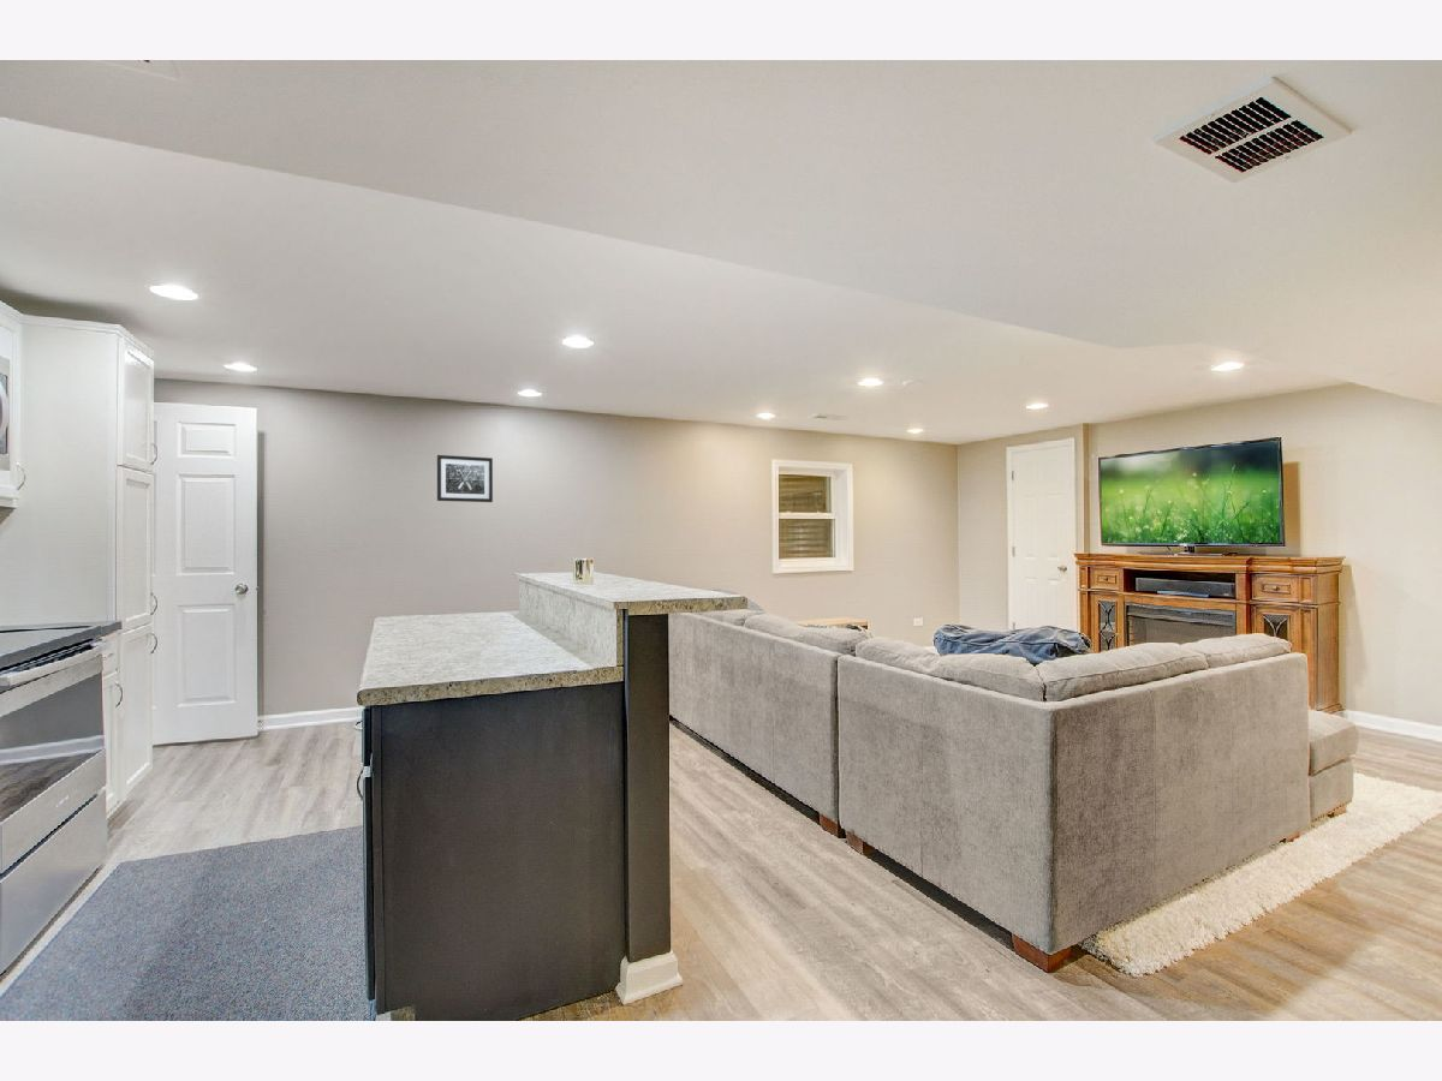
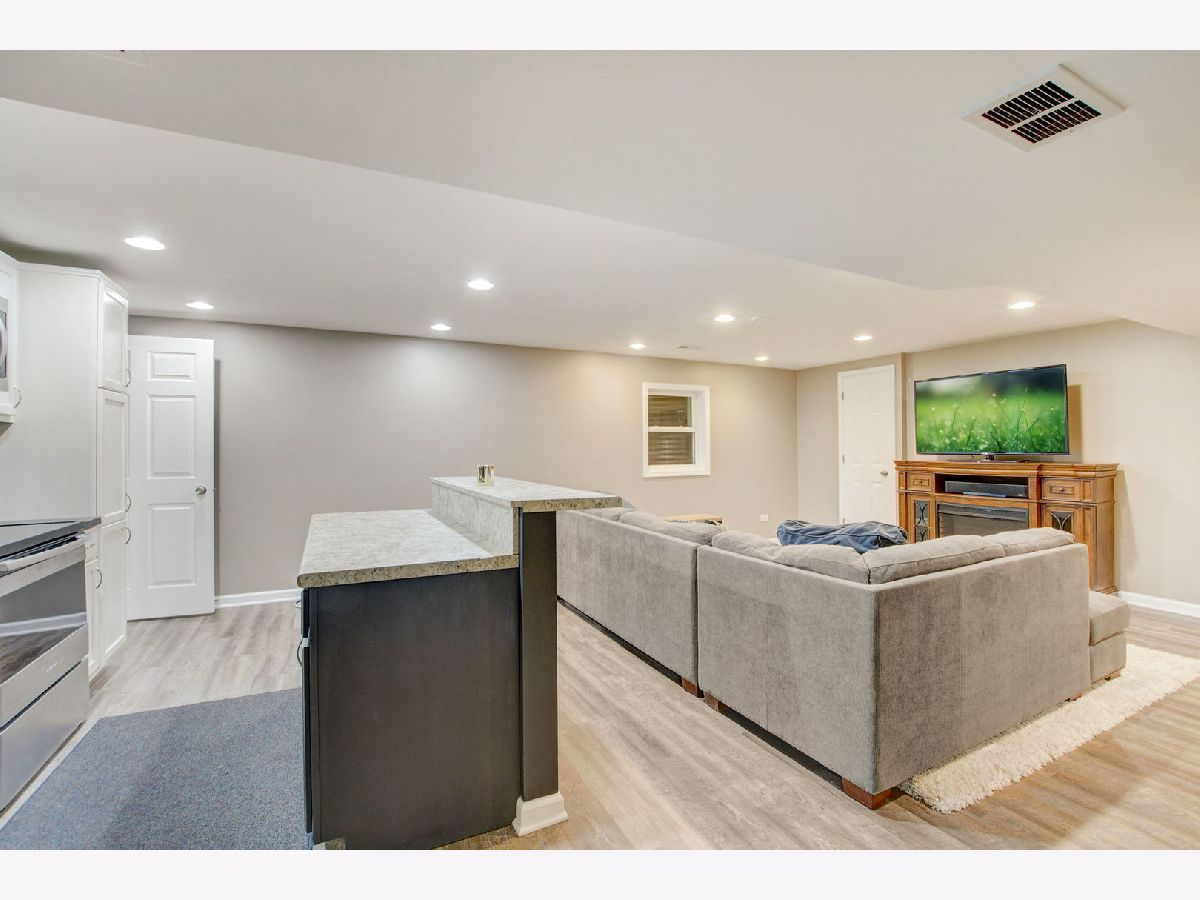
- wall art [436,454,494,503]
